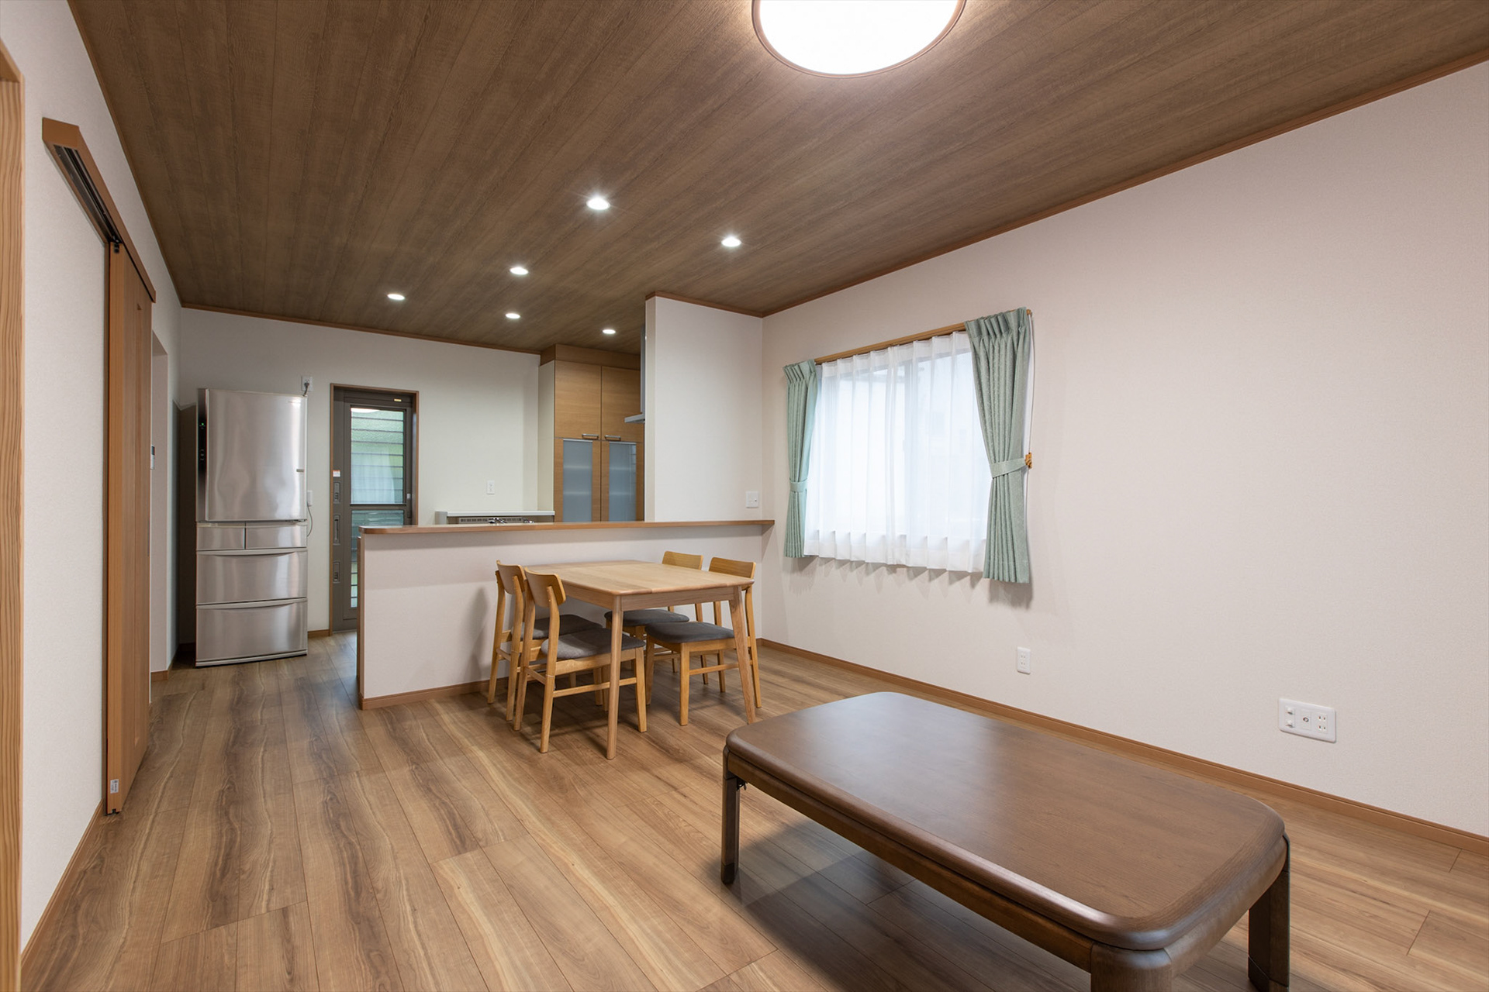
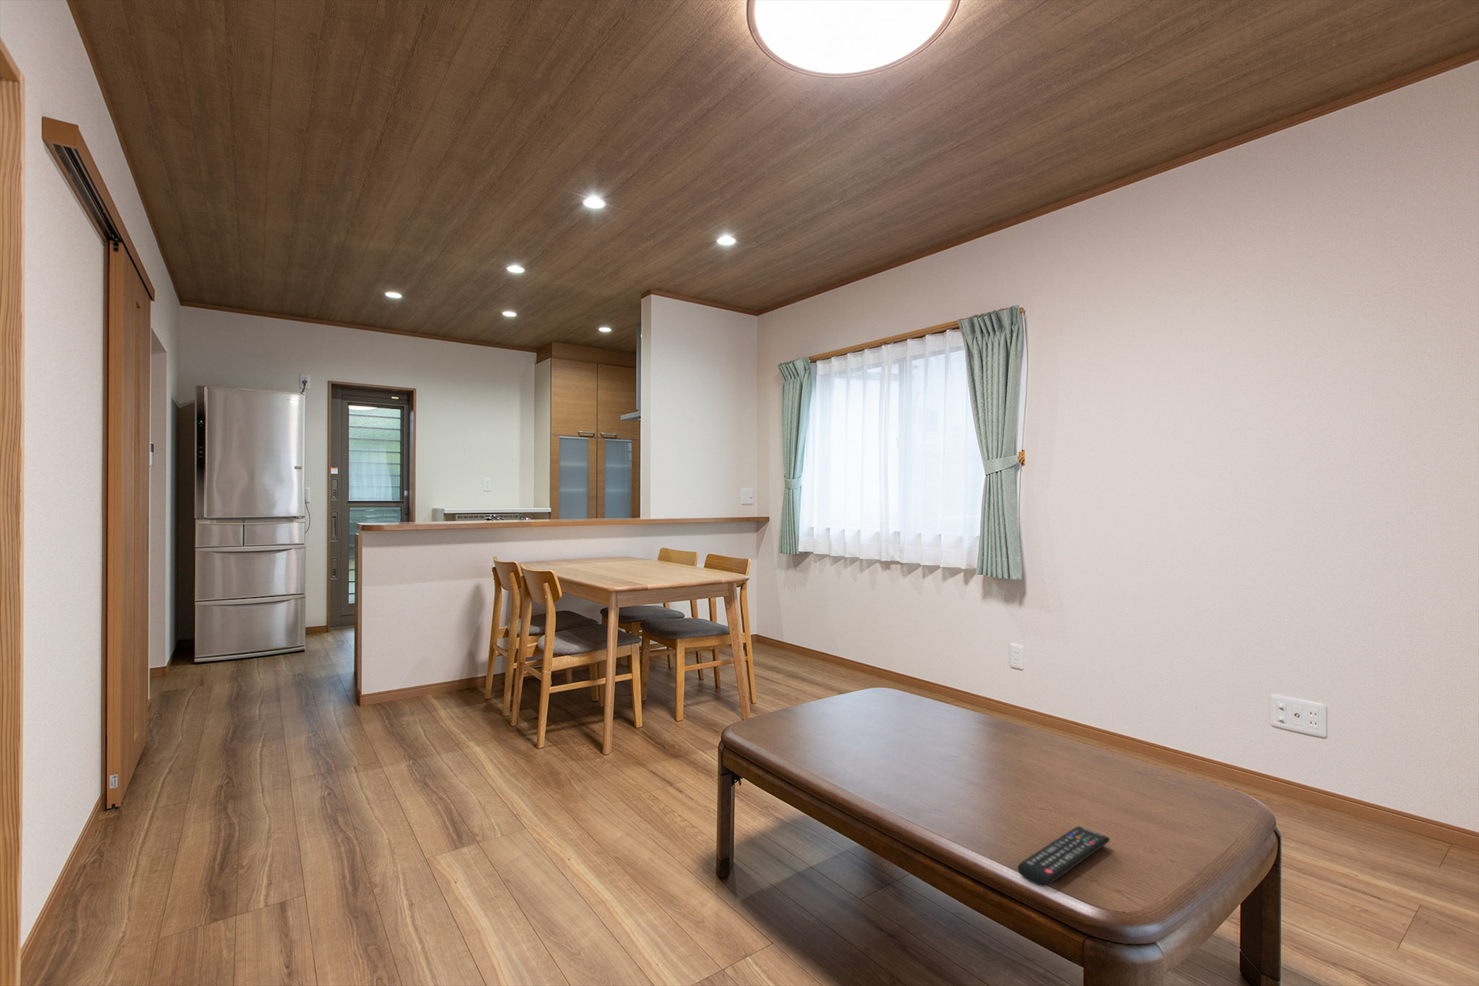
+ remote control [1017,825,1110,887]
